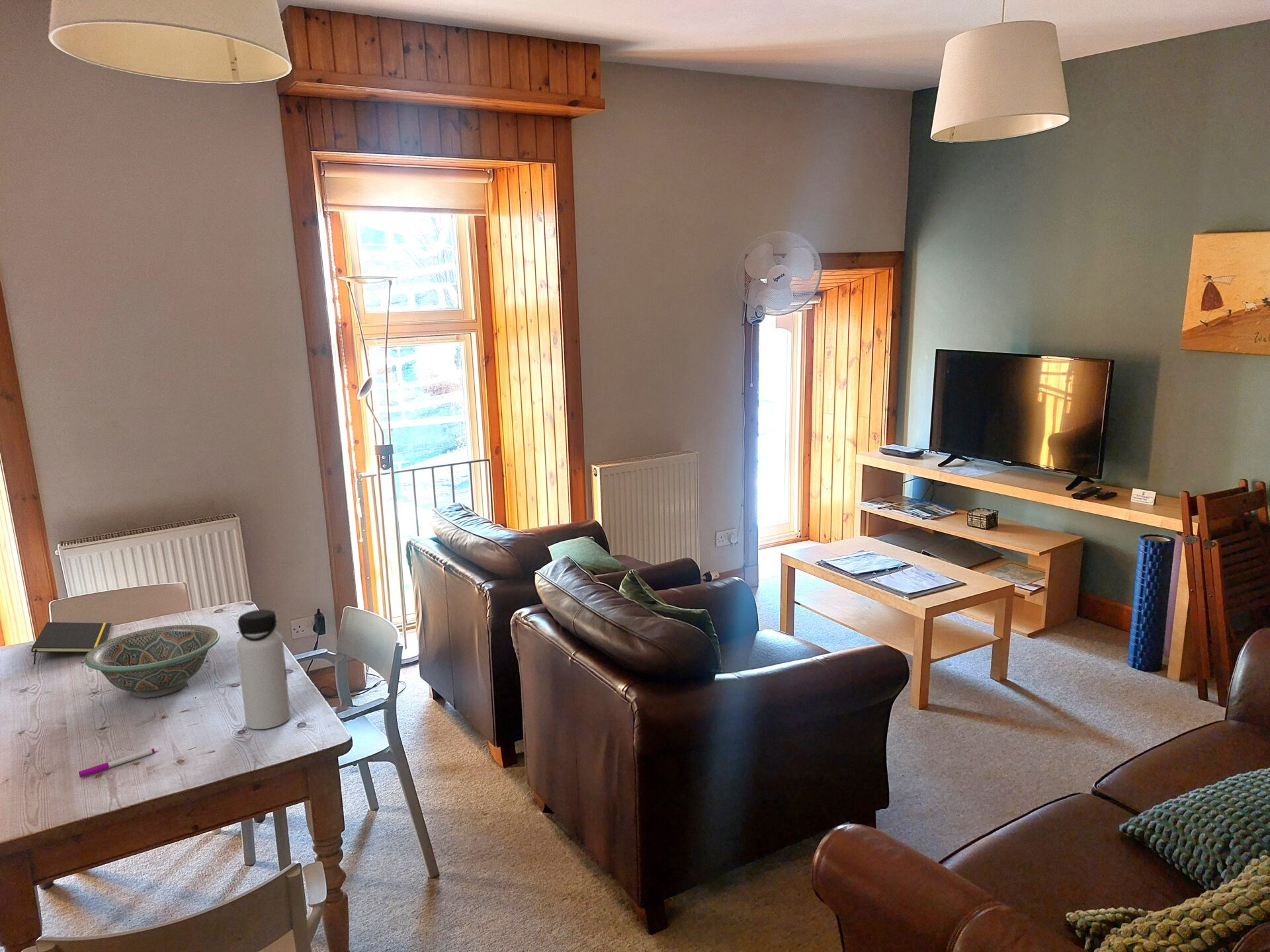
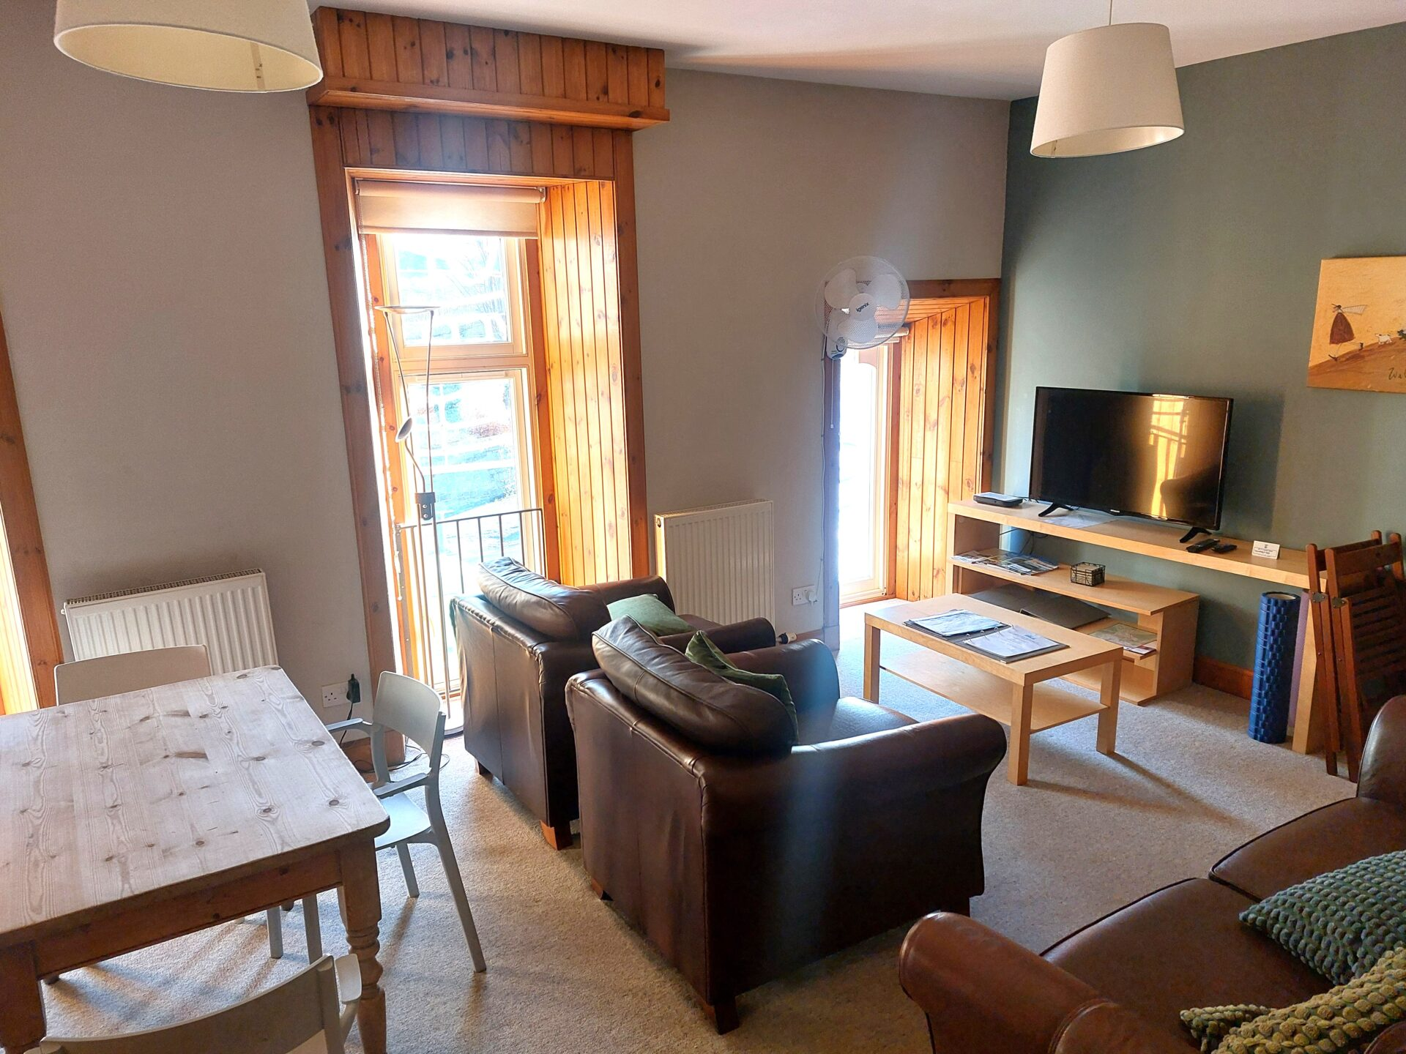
- decorative bowl [83,624,220,698]
- water bottle [236,609,291,730]
- notepad [30,621,112,665]
- pen [78,748,155,778]
